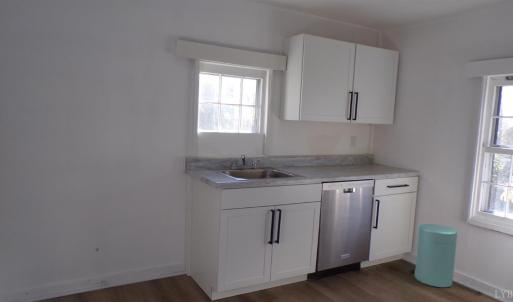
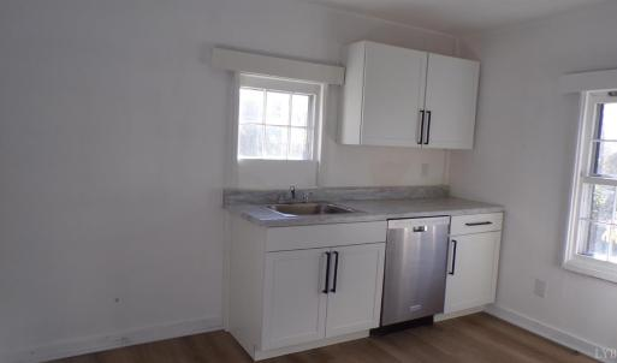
- trash can [409,223,458,288]
